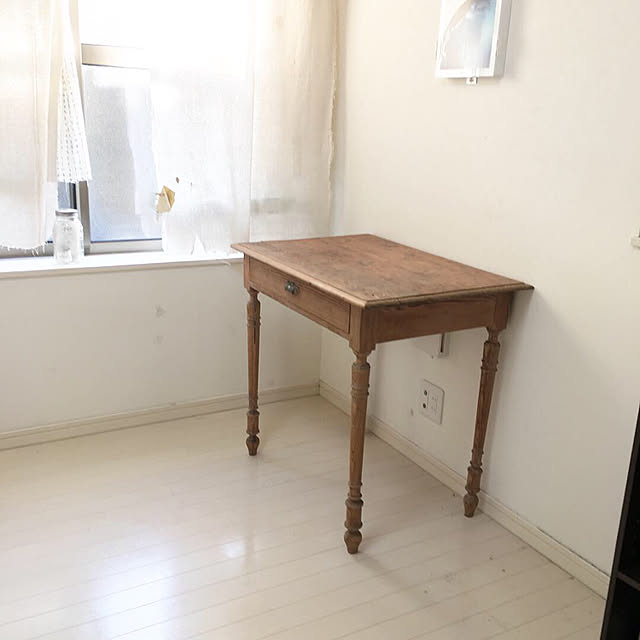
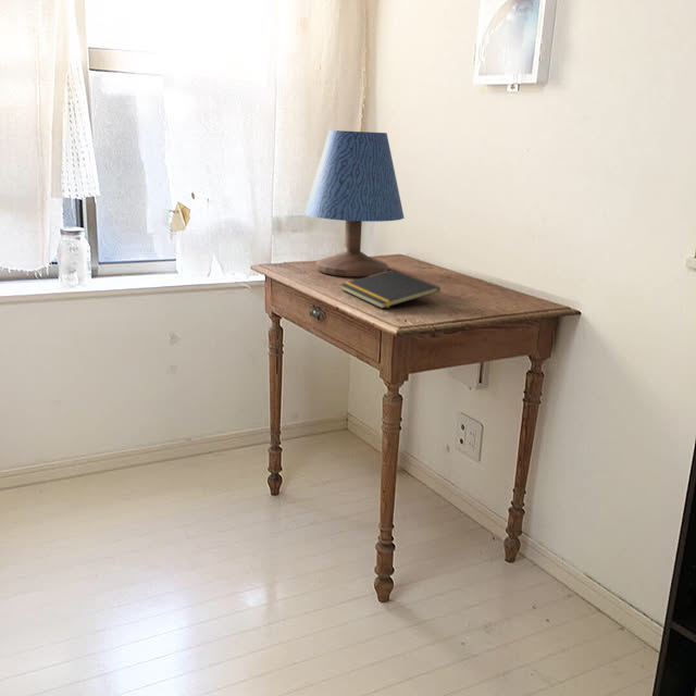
+ table lamp [303,129,405,277]
+ notepad [339,269,442,310]
